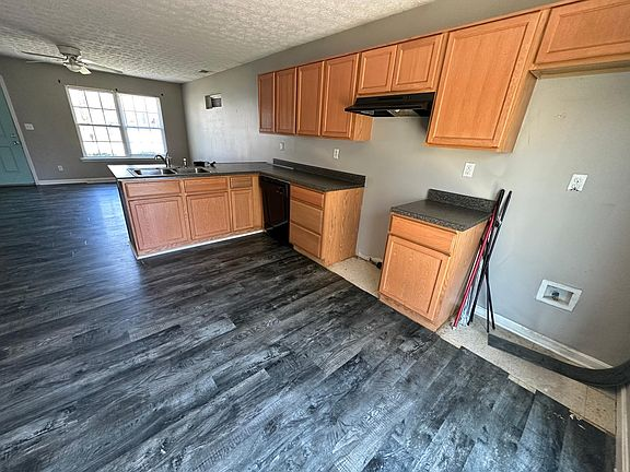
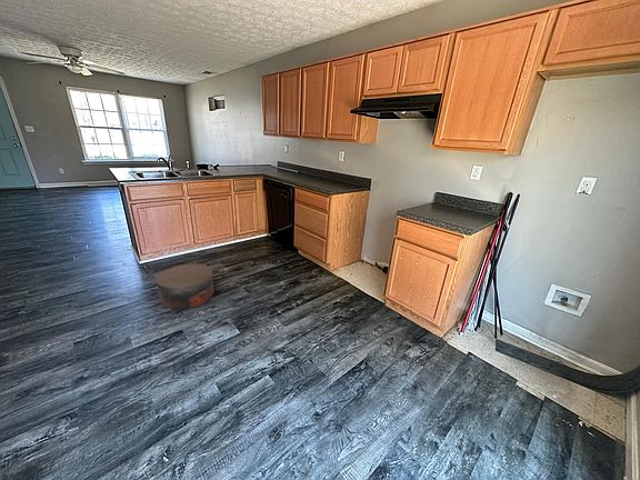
+ stool [156,262,216,310]
